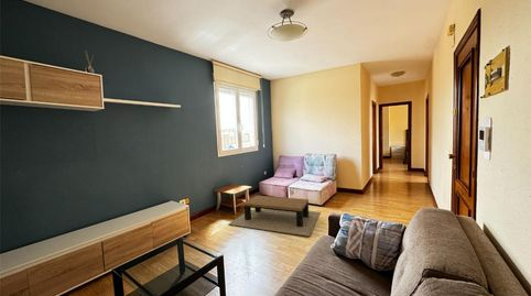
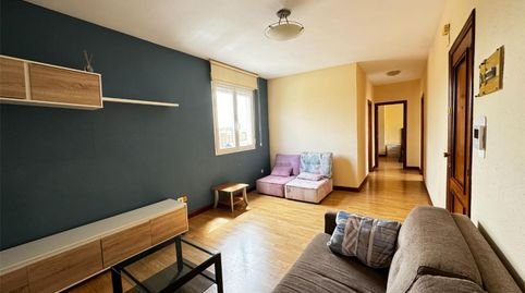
- coffee table [228,195,322,238]
